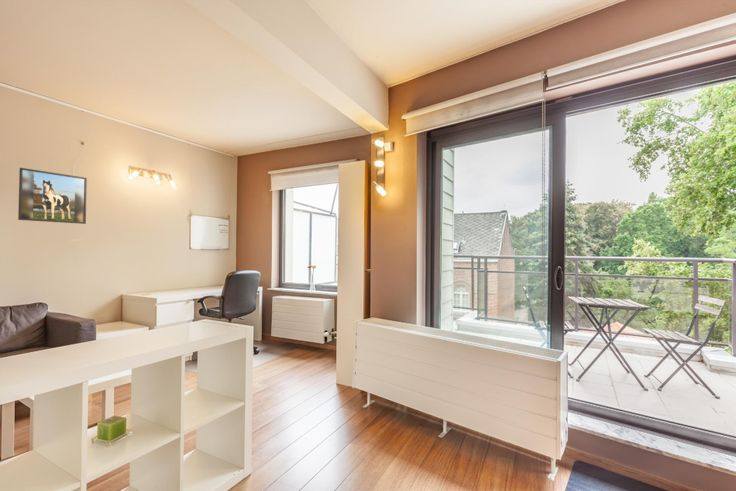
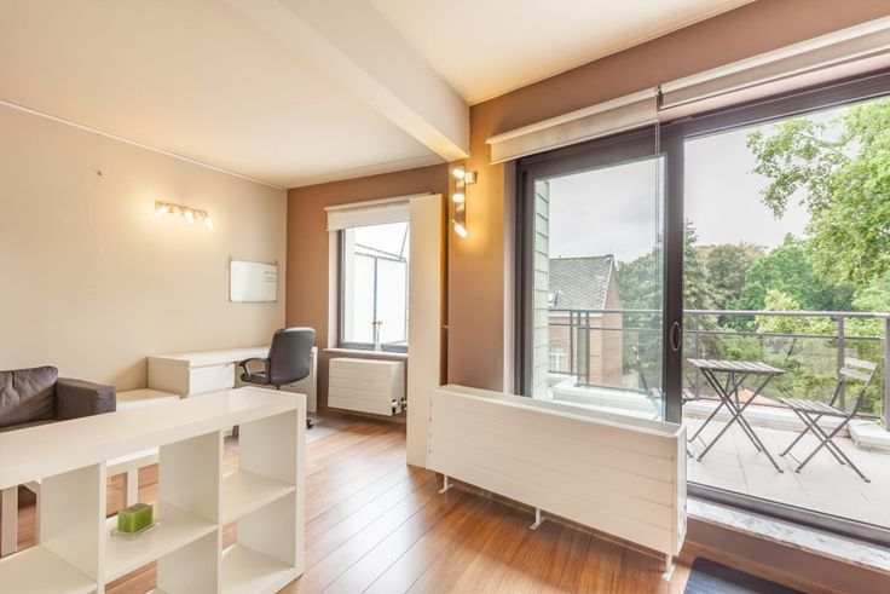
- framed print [17,167,88,225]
